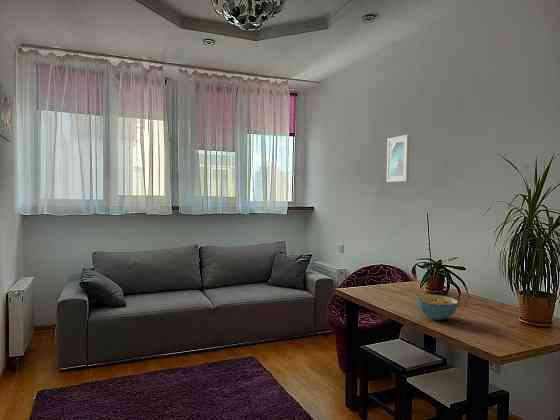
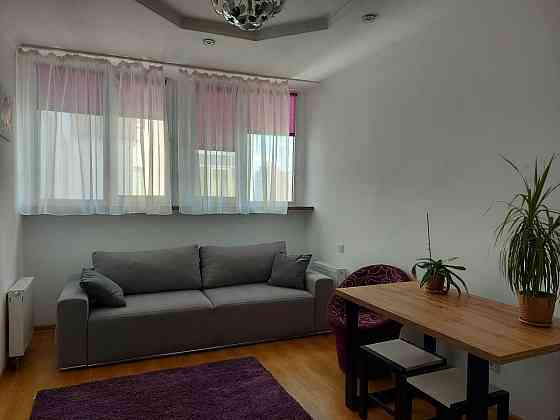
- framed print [386,134,411,183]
- cereal bowl [416,294,459,321]
